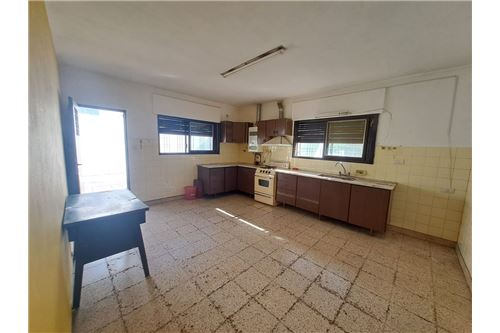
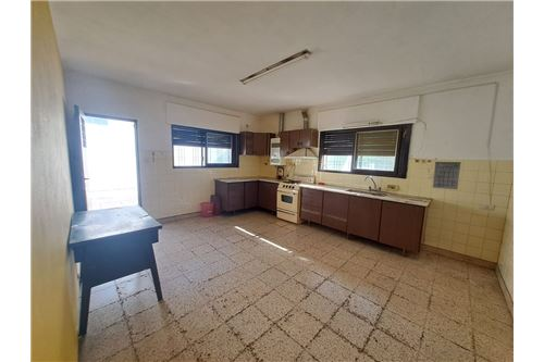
+ calendar [432,159,462,190]
